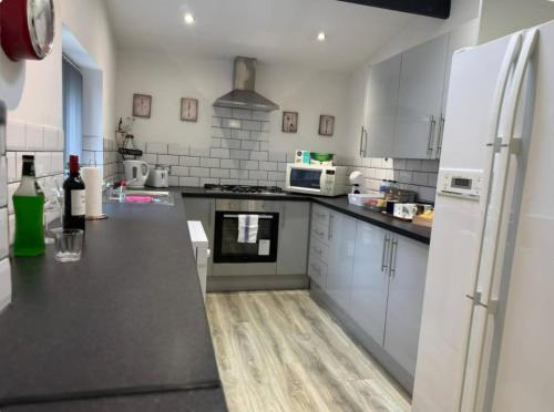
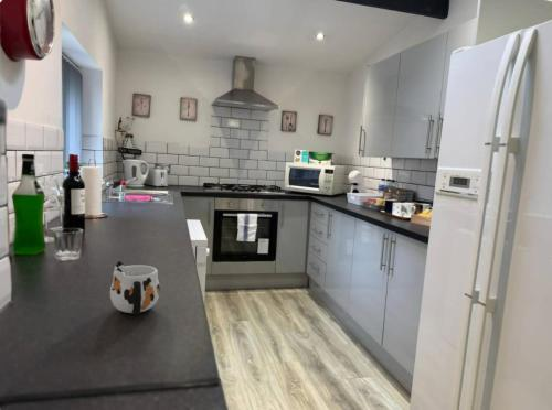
+ mug [109,260,161,316]
